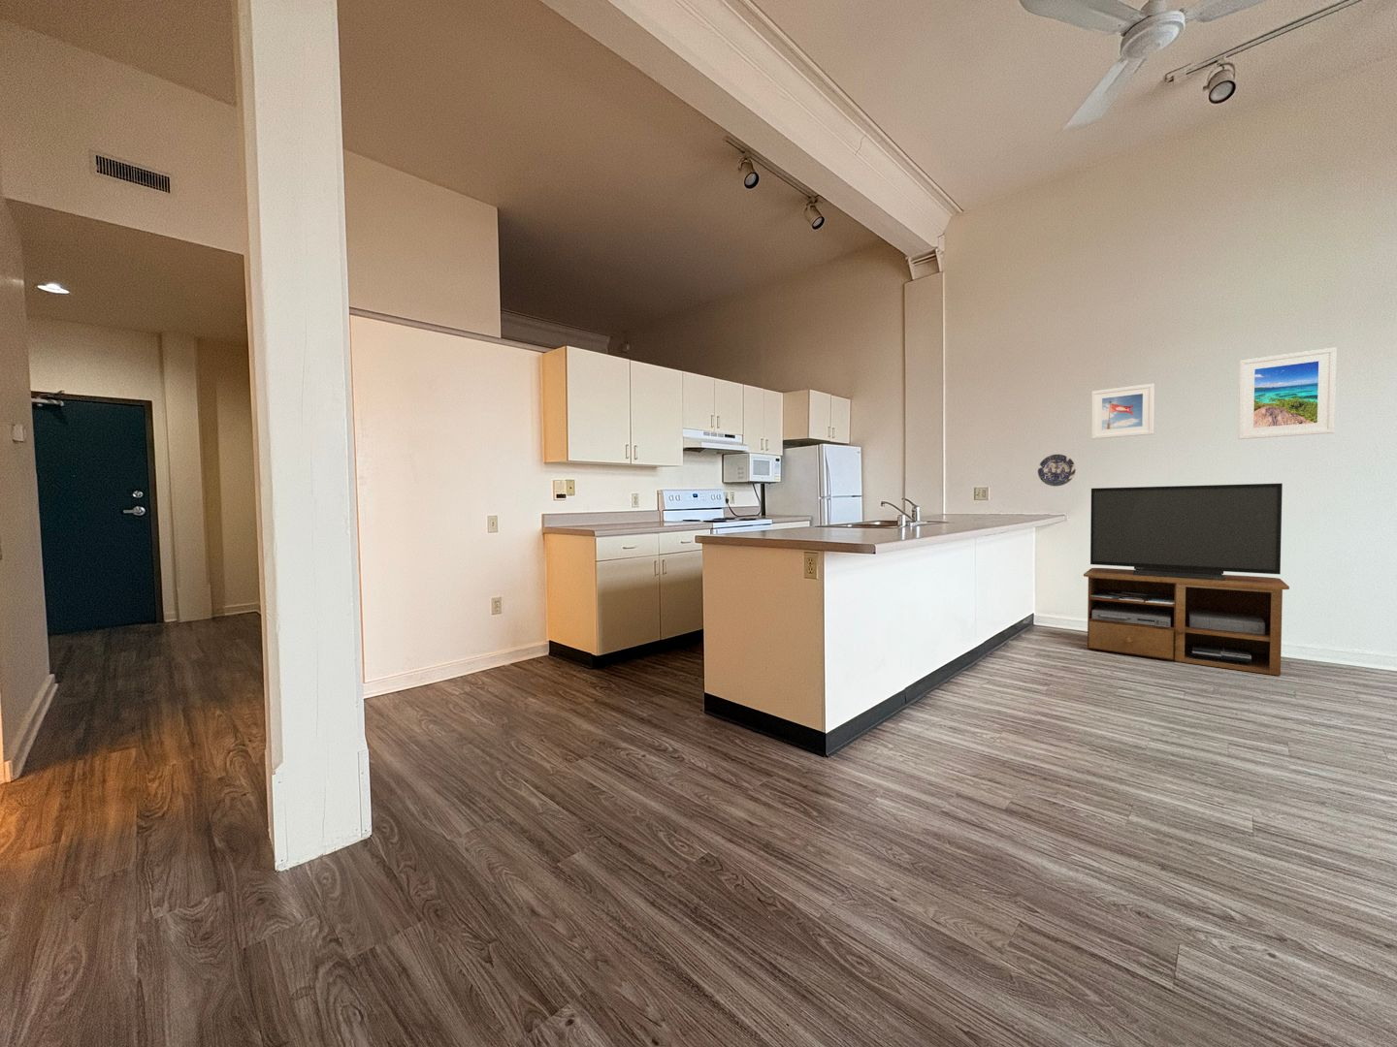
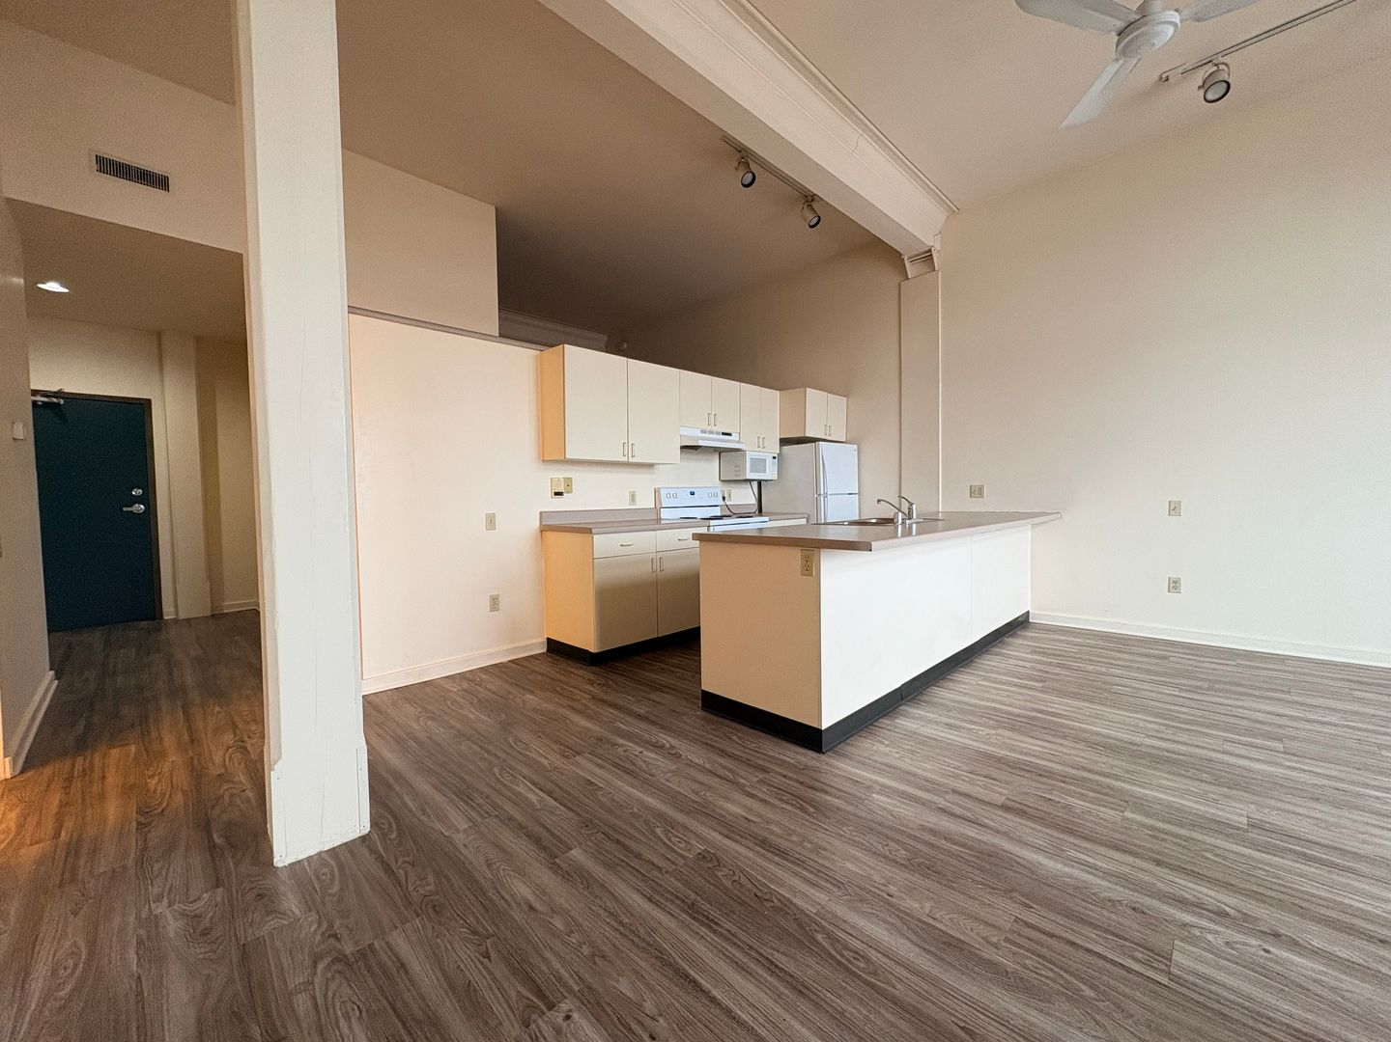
- tv stand [1082,483,1290,676]
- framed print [1236,348,1338,440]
- plate [1037,453,1077,487]
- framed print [1090,383,1155,440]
